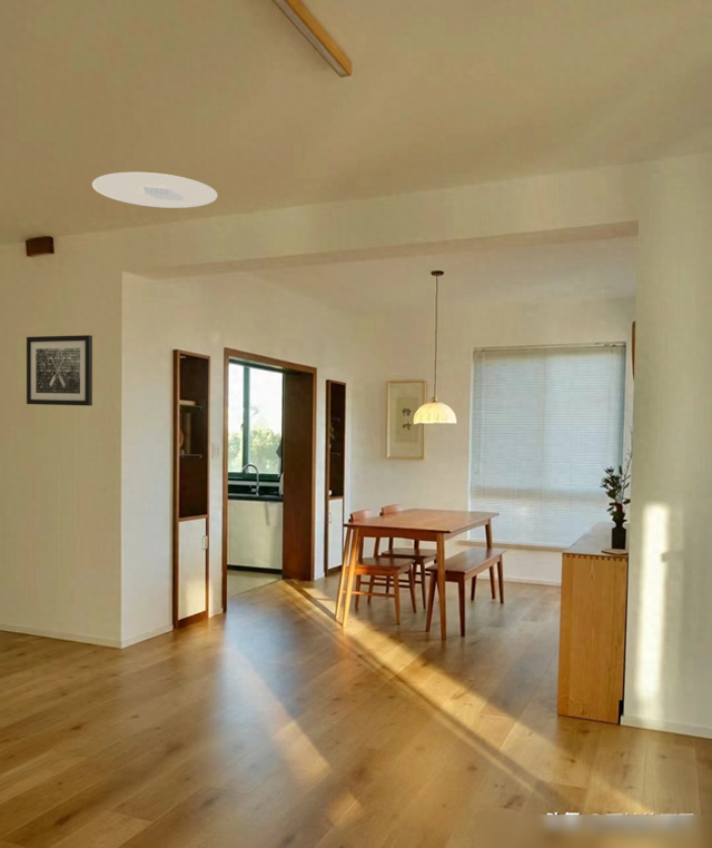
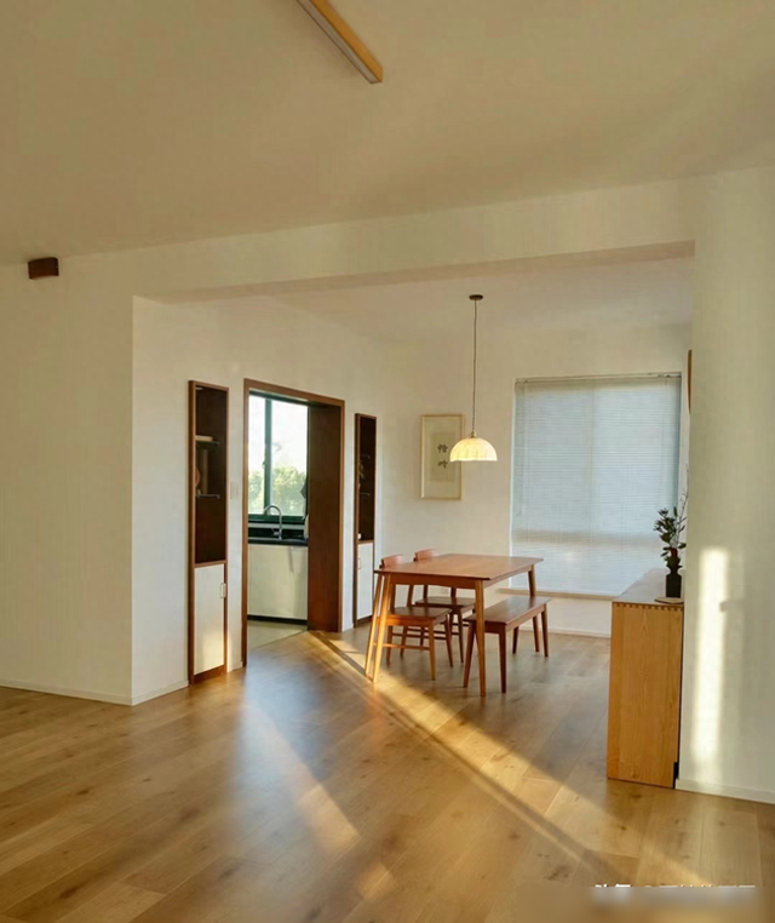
- ceiling light [91,171,218,209]
- wall art [26,334,93,407]
